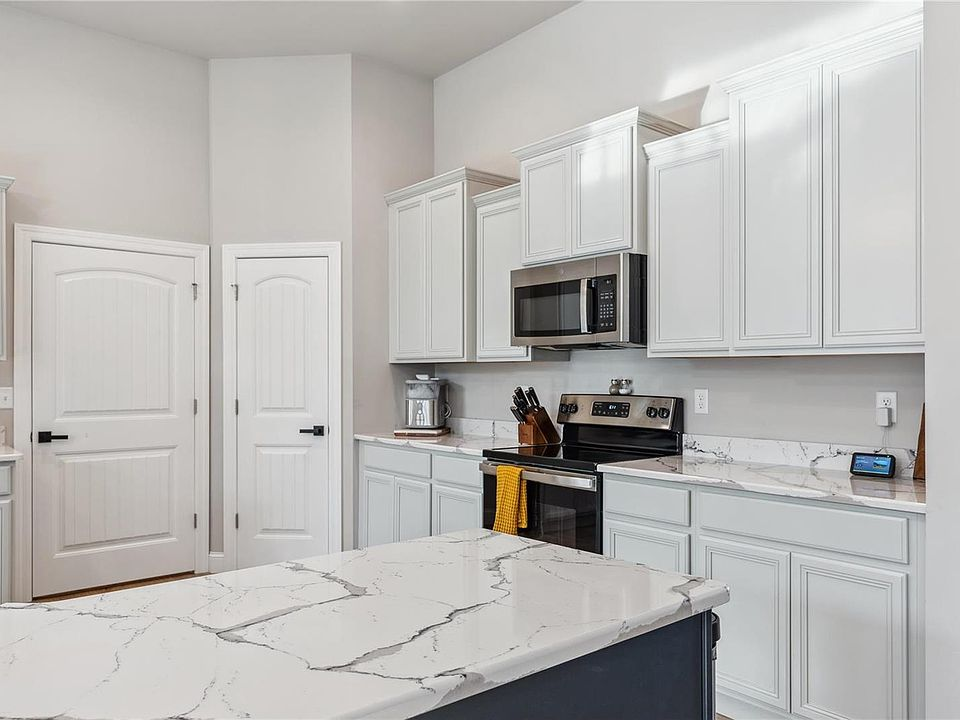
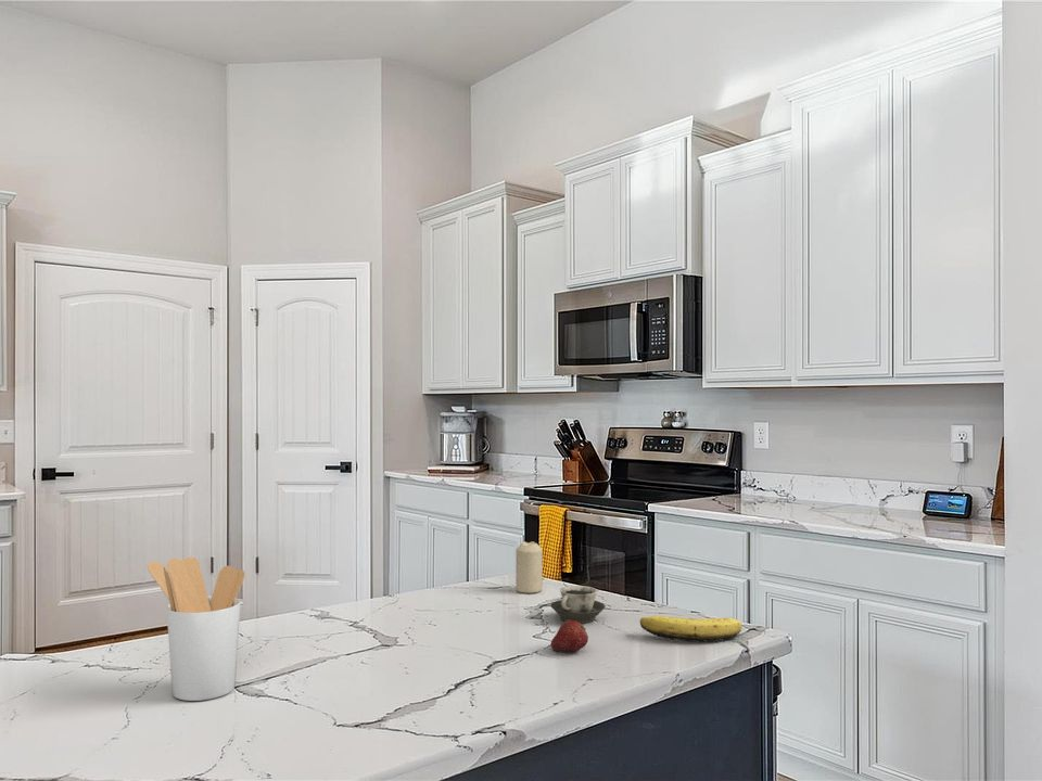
+ banana [638,615,742,643]
+ cup [549,585,607,624]
+ utensil holder [147,556,246,702]
+ candle [514,540,544,594]
+ fruit [549,619,589,652]
